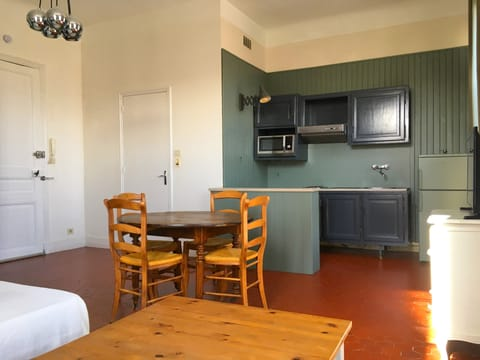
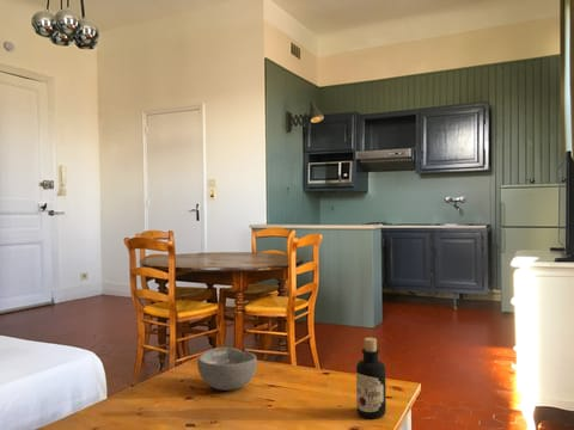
+ bottle [355,337,387,419]
+ bowl [196,346,258,392]
